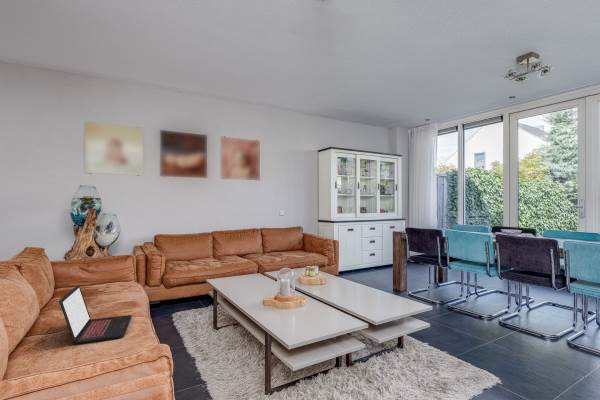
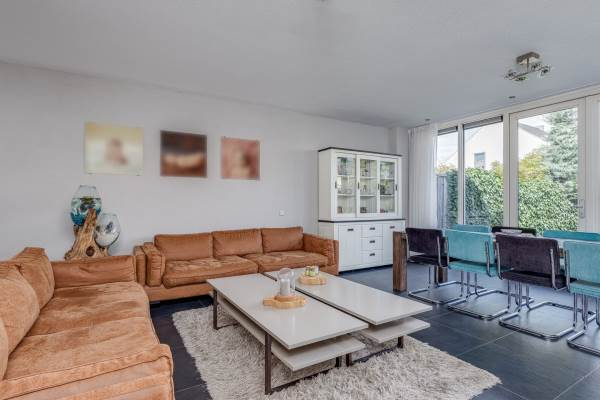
- laptop [58,284,133,345]
